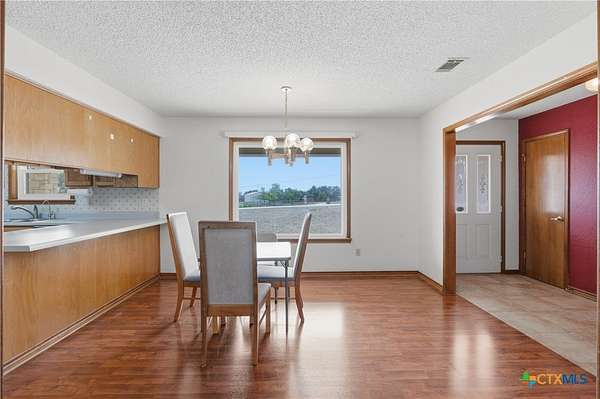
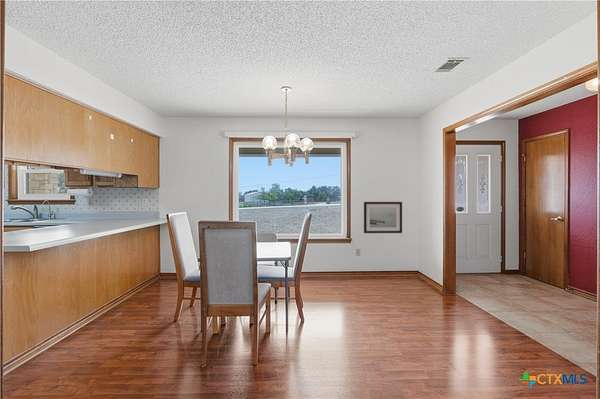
+ wall art [363,201,403,234]
